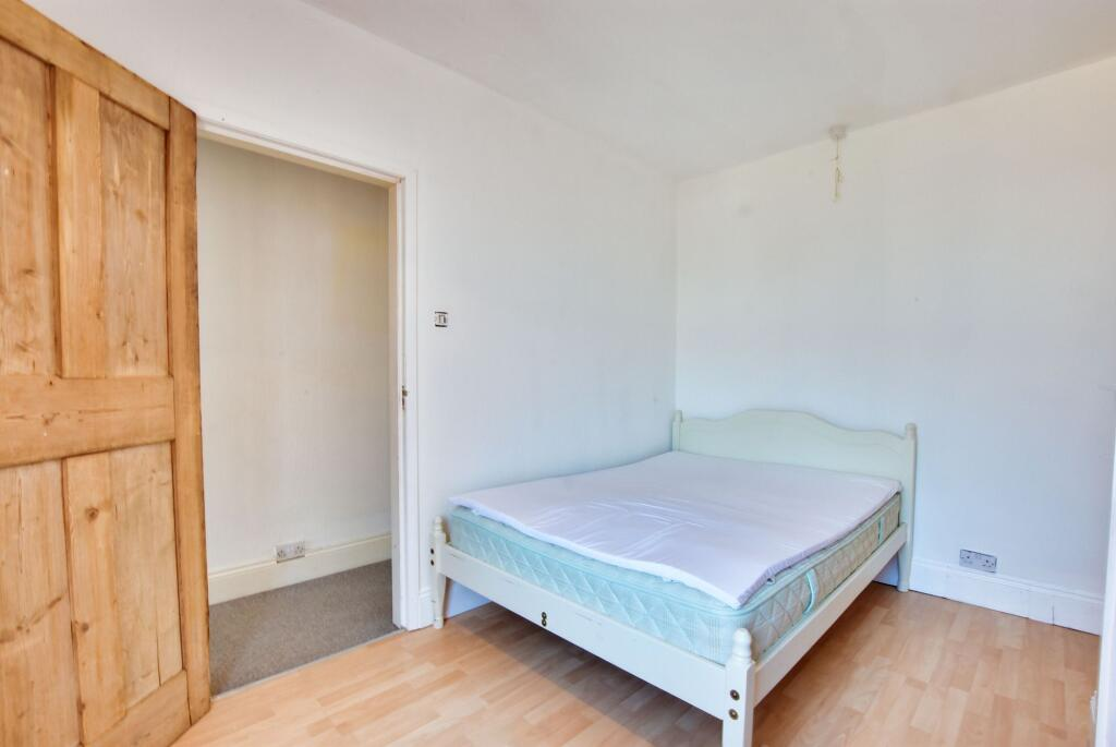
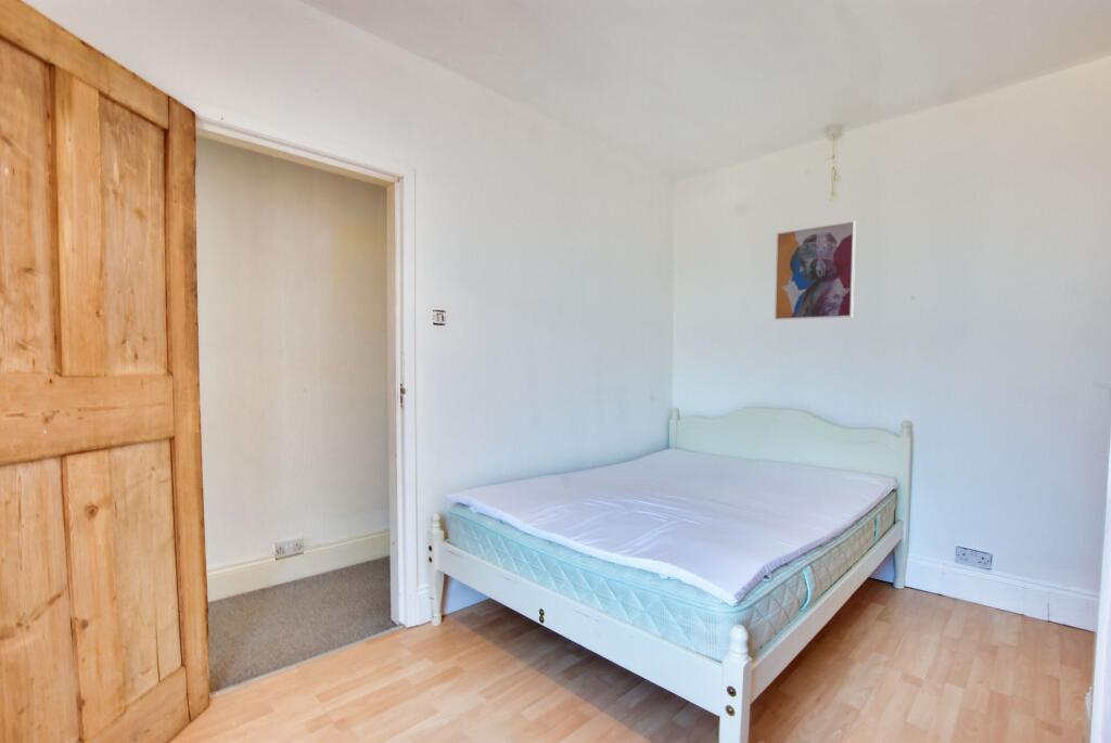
+ wall art [774,220,857,321]
